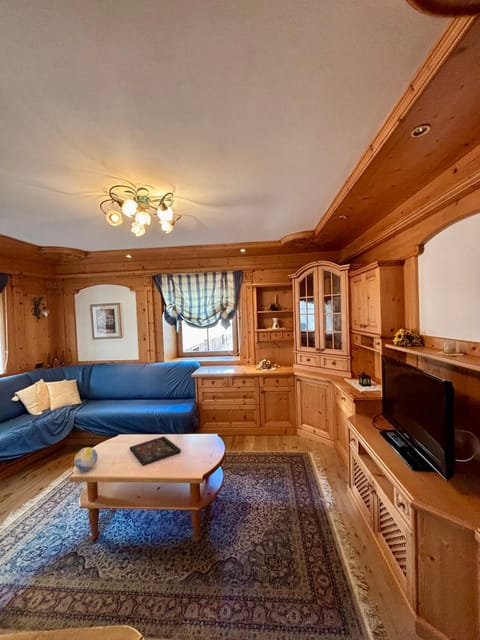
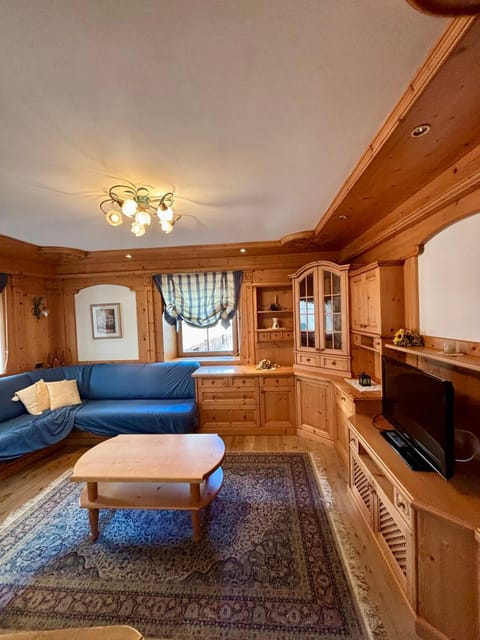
- decorative tray [129,435,182,467]
- decorative ball [73,446,99,472]
